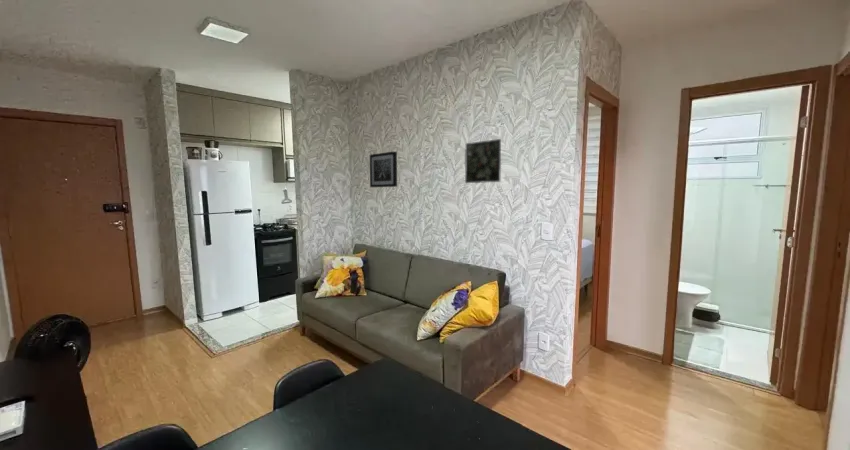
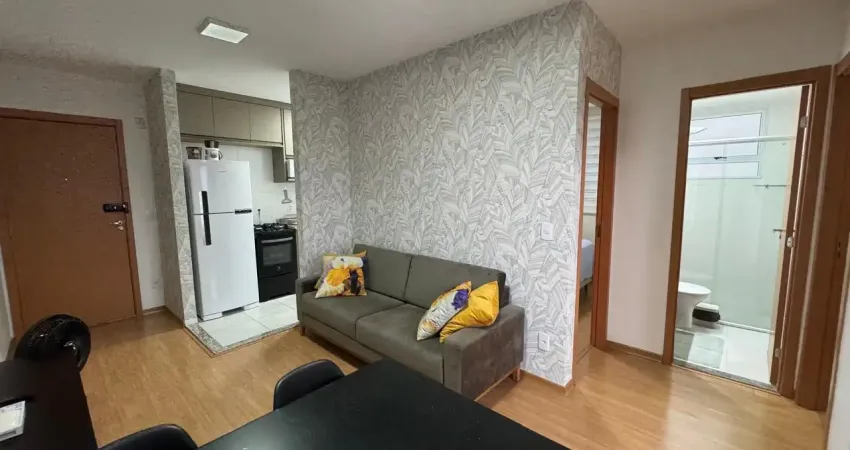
- wall art [369,150,398,188]
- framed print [464,138,502,184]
